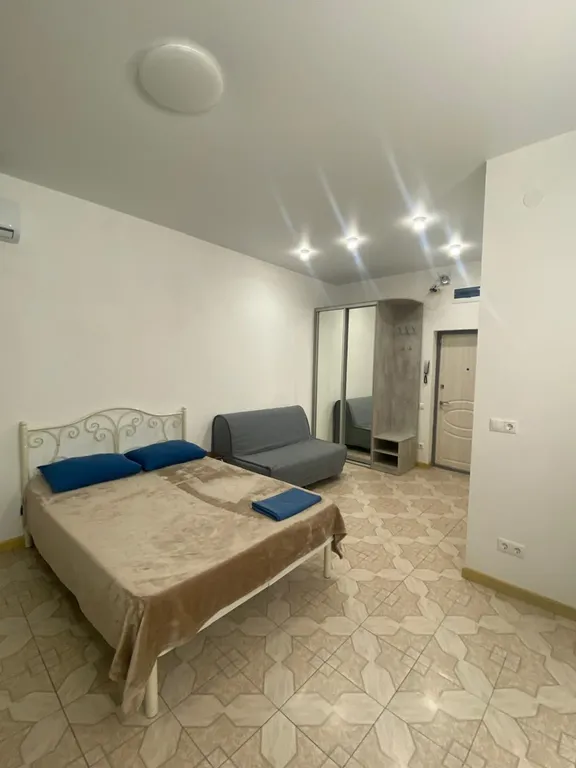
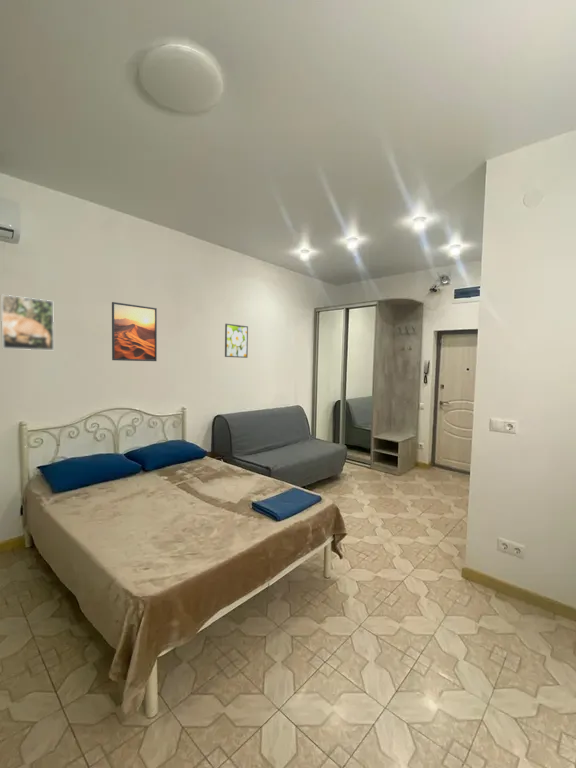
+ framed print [111,301,158,362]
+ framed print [0,294,55,351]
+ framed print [224,323,249,359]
